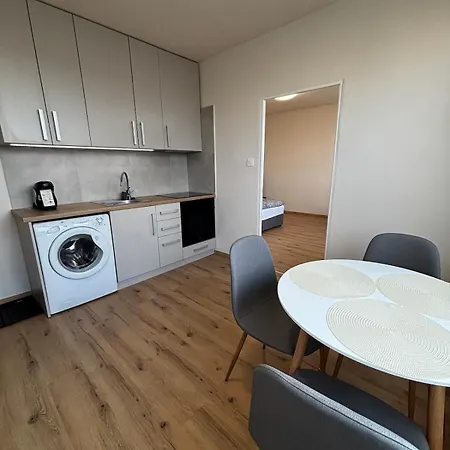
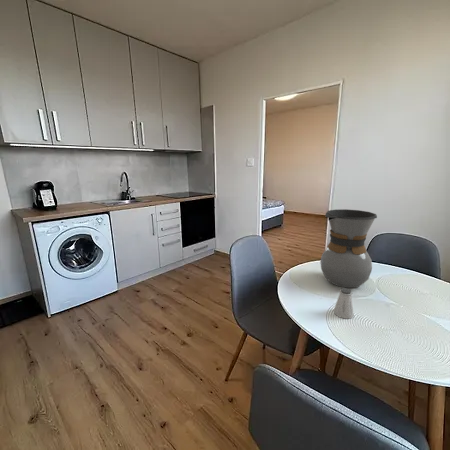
+ pour-over carafe [319,208,378,289]
+ saltshaker [333,287,355,320]
